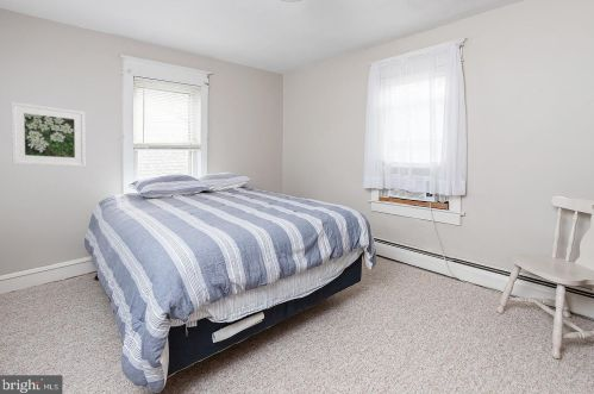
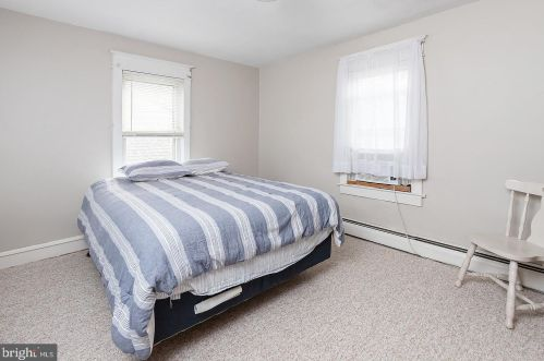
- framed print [10,101,87,168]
